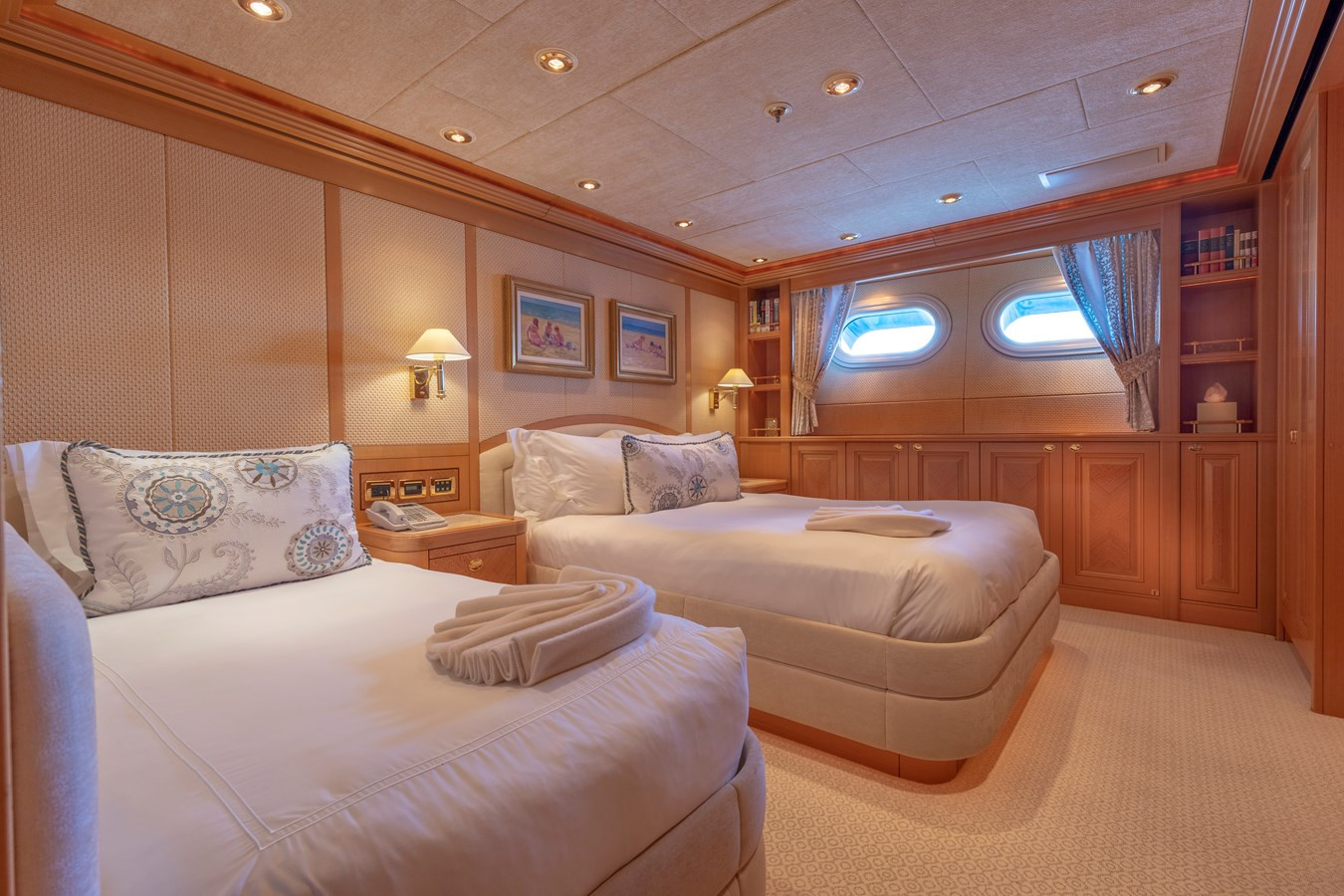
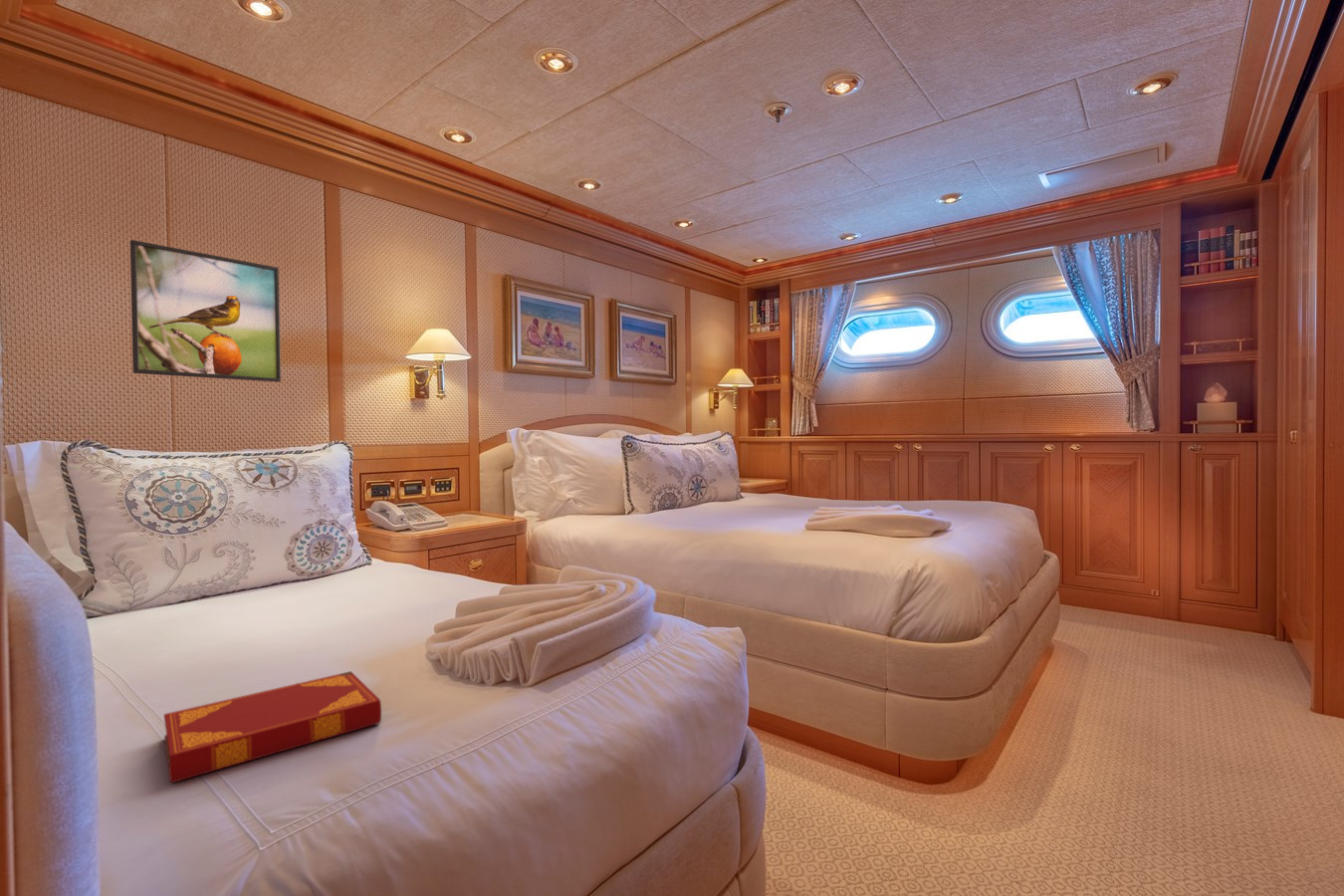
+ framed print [129,239,282,383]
+ hardback book [163,670,382,784]
